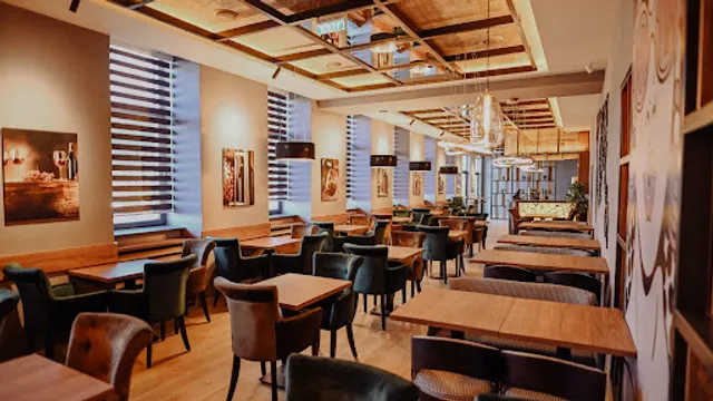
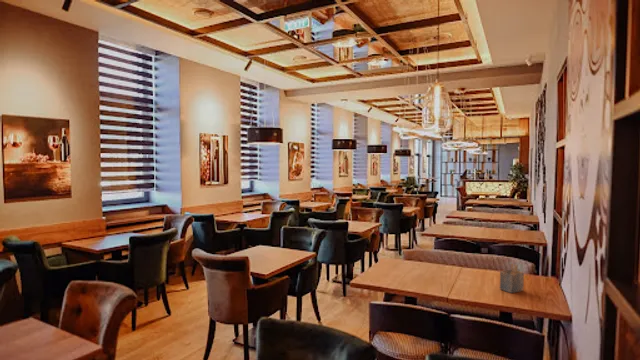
+ napkin holder [499,263,525,294]
